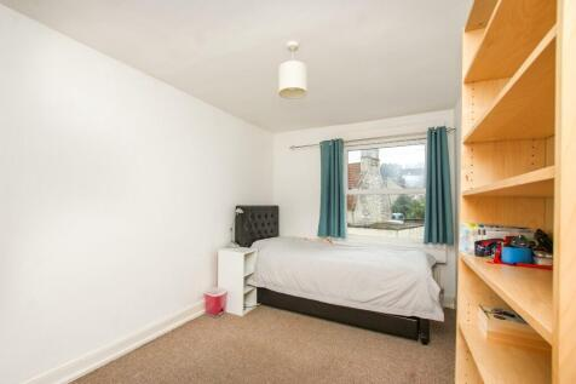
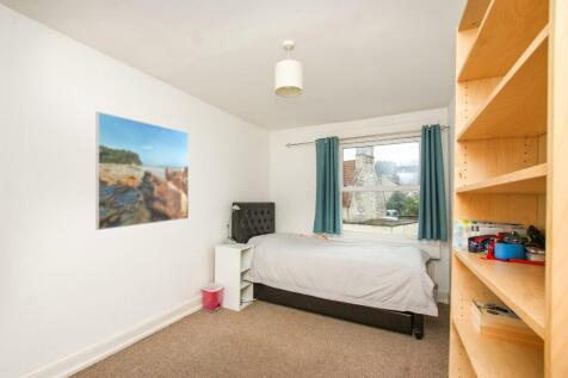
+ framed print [94,111,190,231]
